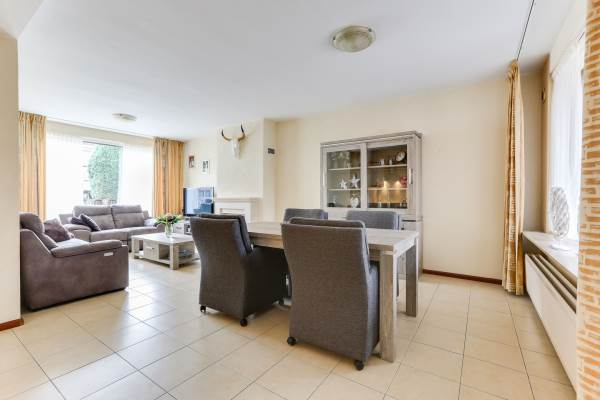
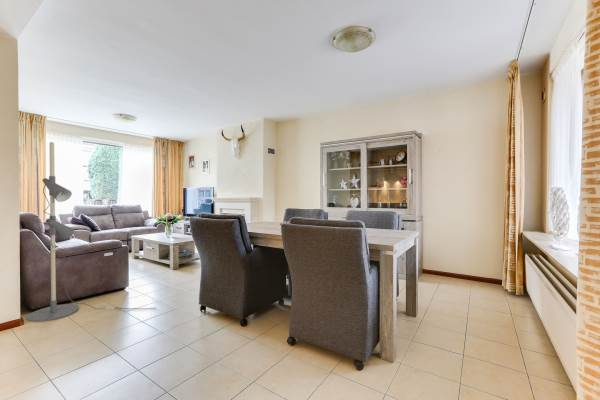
+ floor lamp [25,141,155,323]
